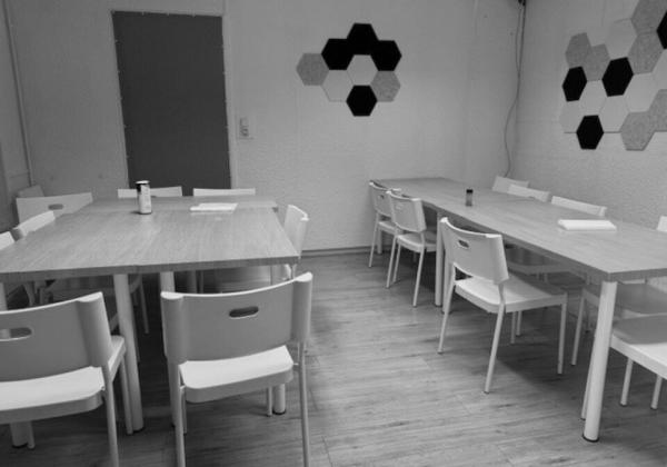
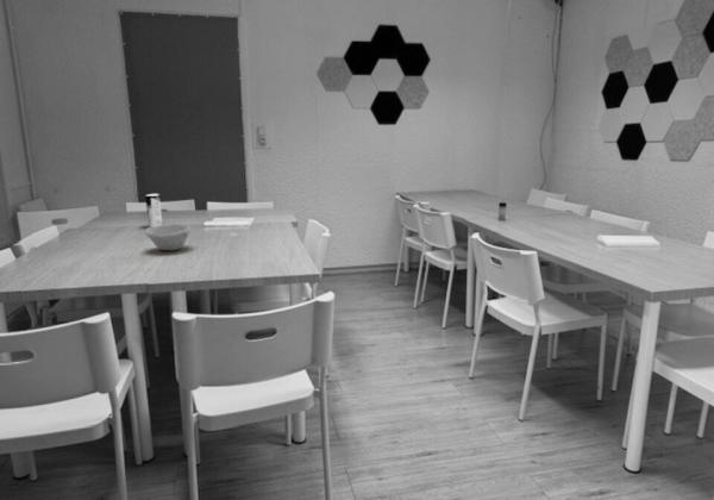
+ bowl [143,223,193,251]
